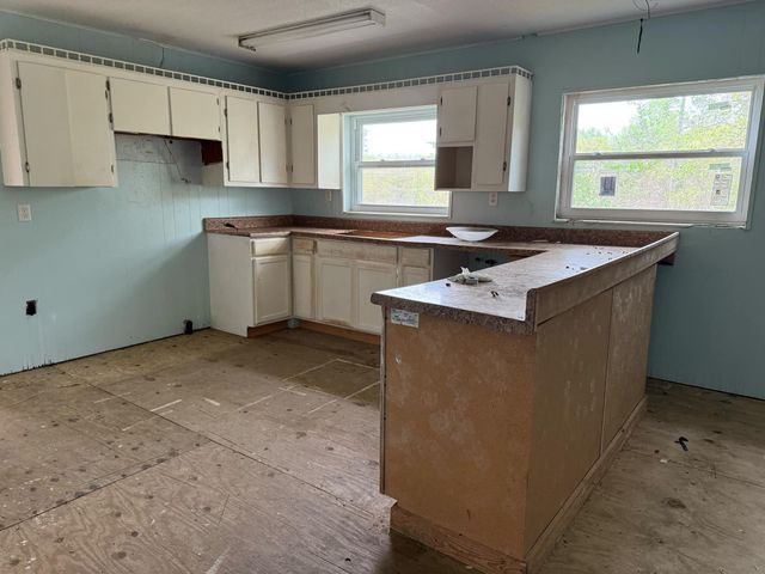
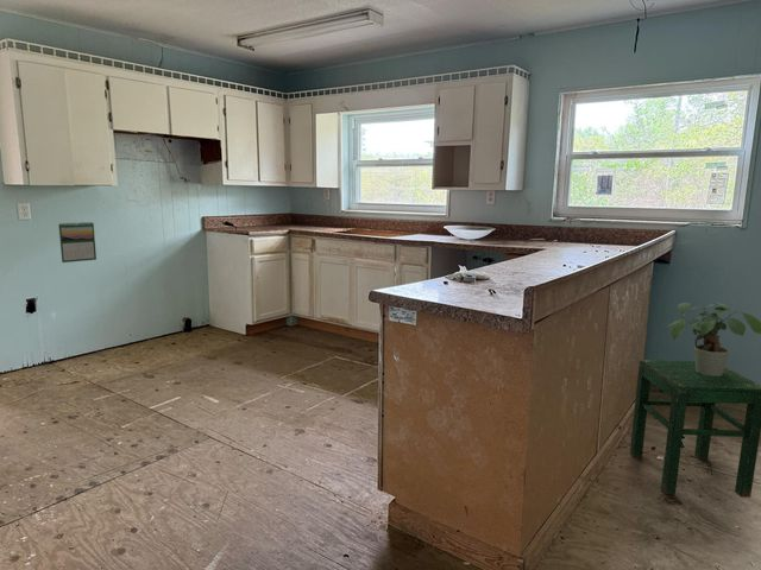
+ potted plant [665,302,761,376]
+ calendar [57,221,98,264]
+ stool [629,359,761,499]
